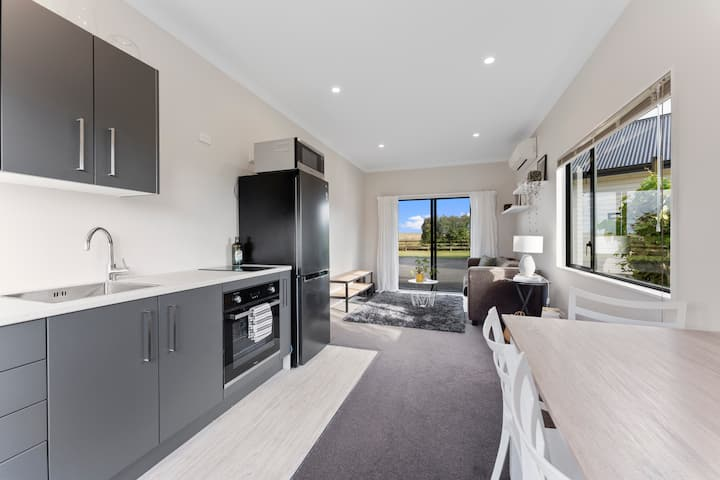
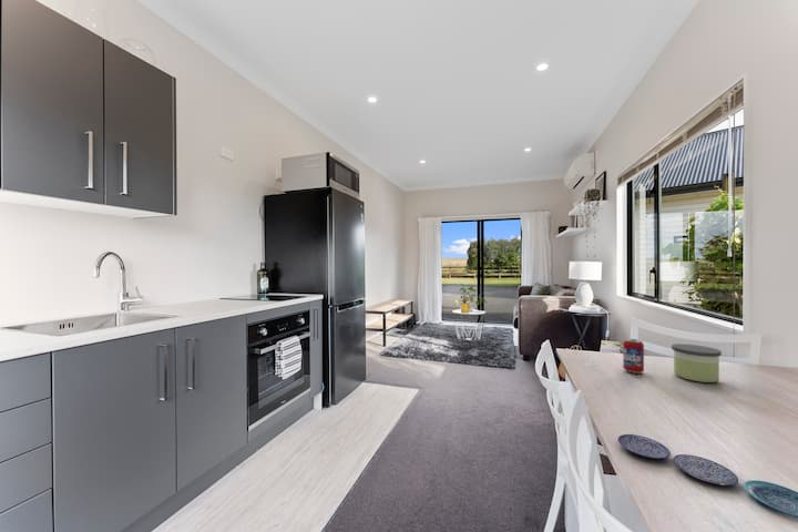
+ beverage can [622,338,645,375]
+ candle [671,342,723,383]
+ plate [617,433,798,519]
